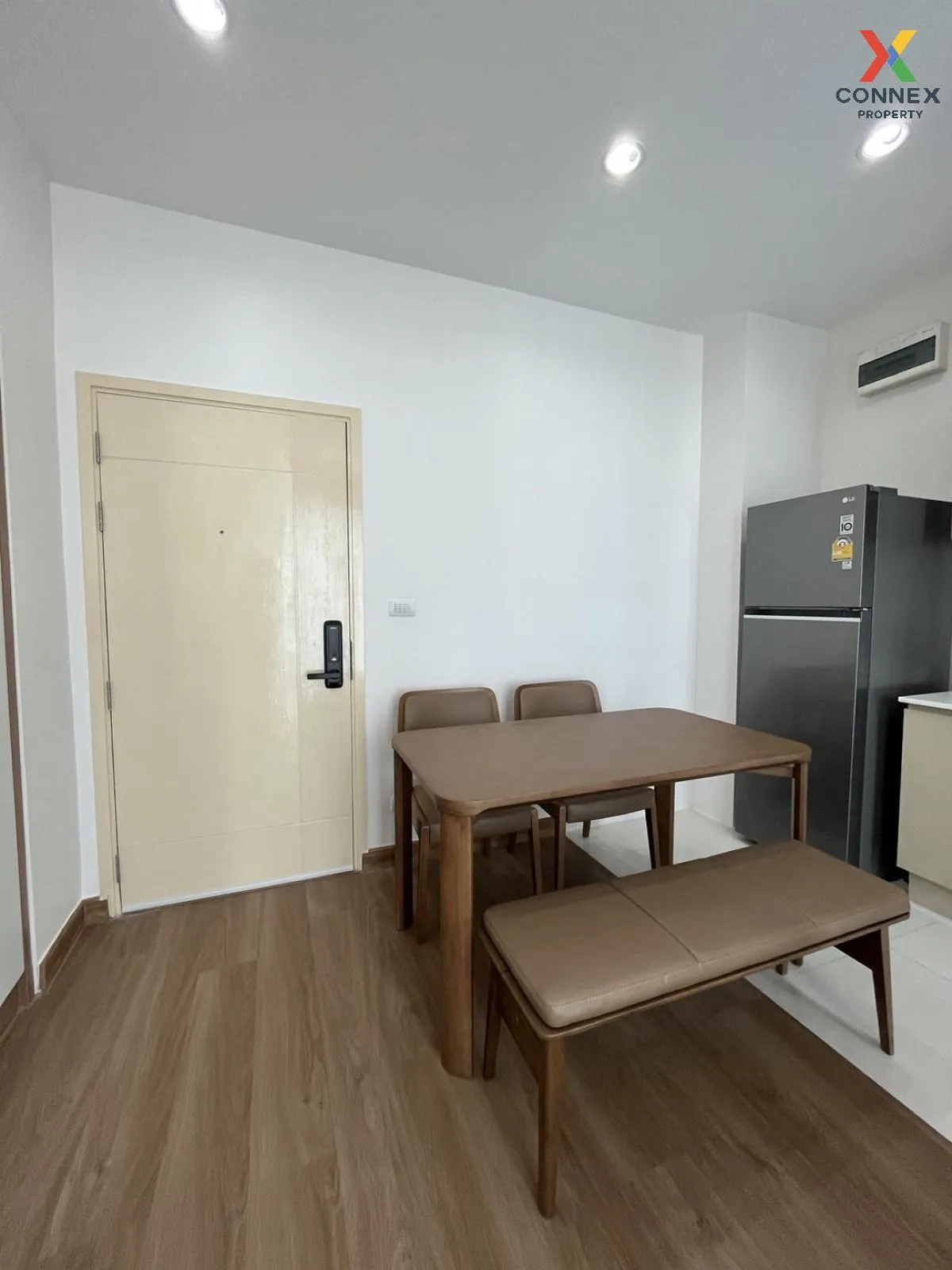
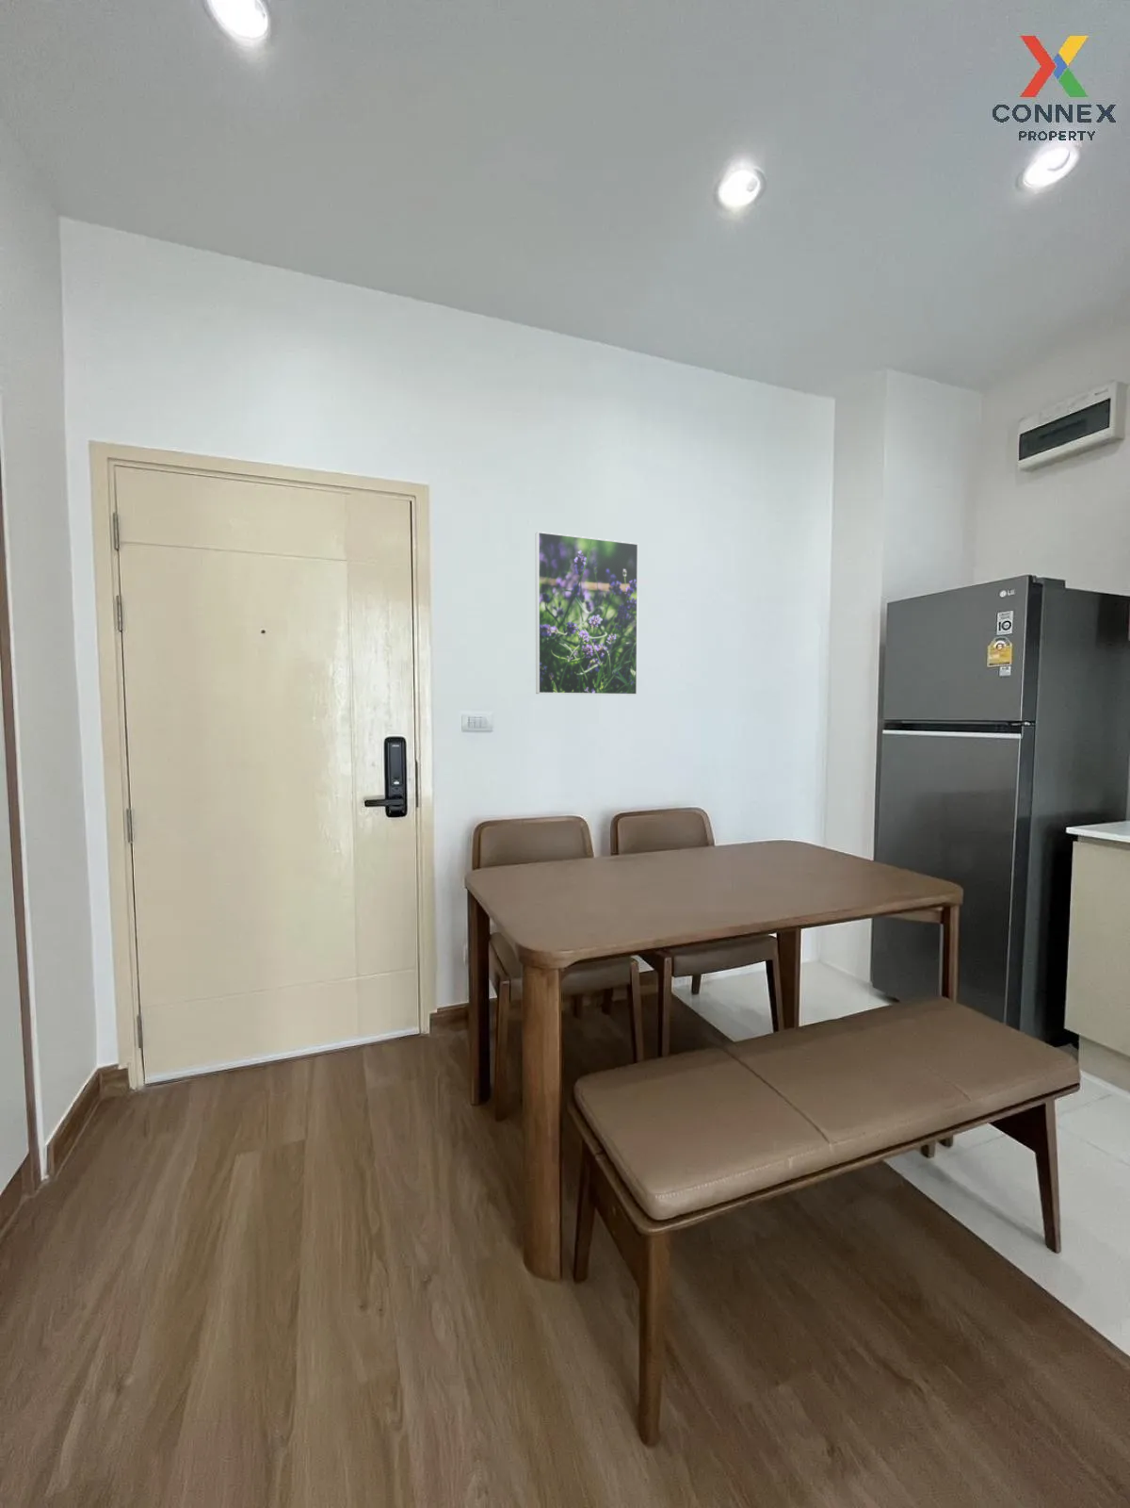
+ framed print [535,531,640,697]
